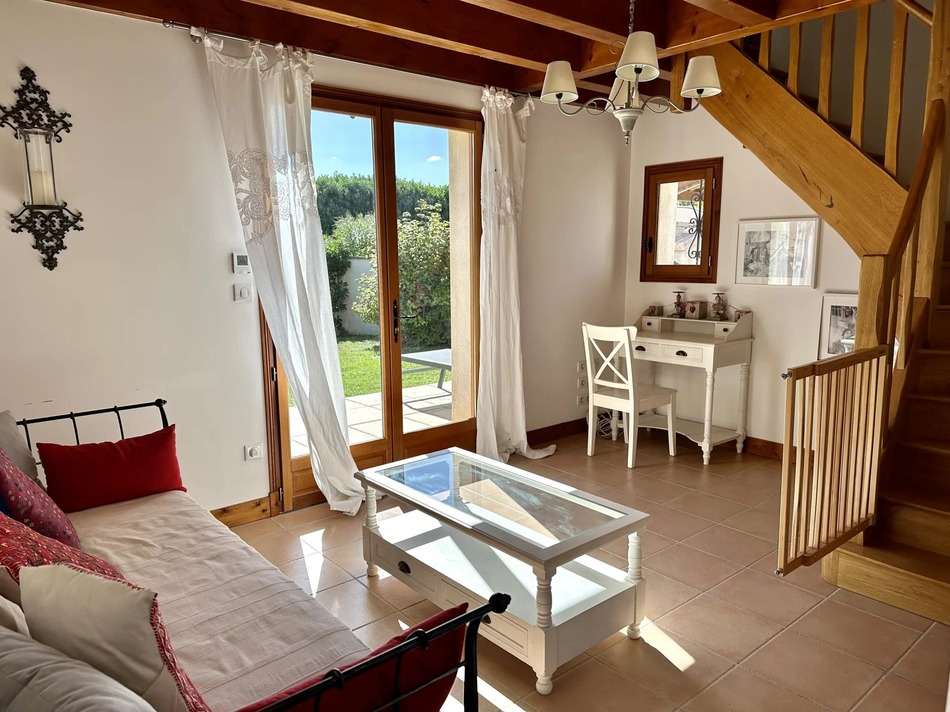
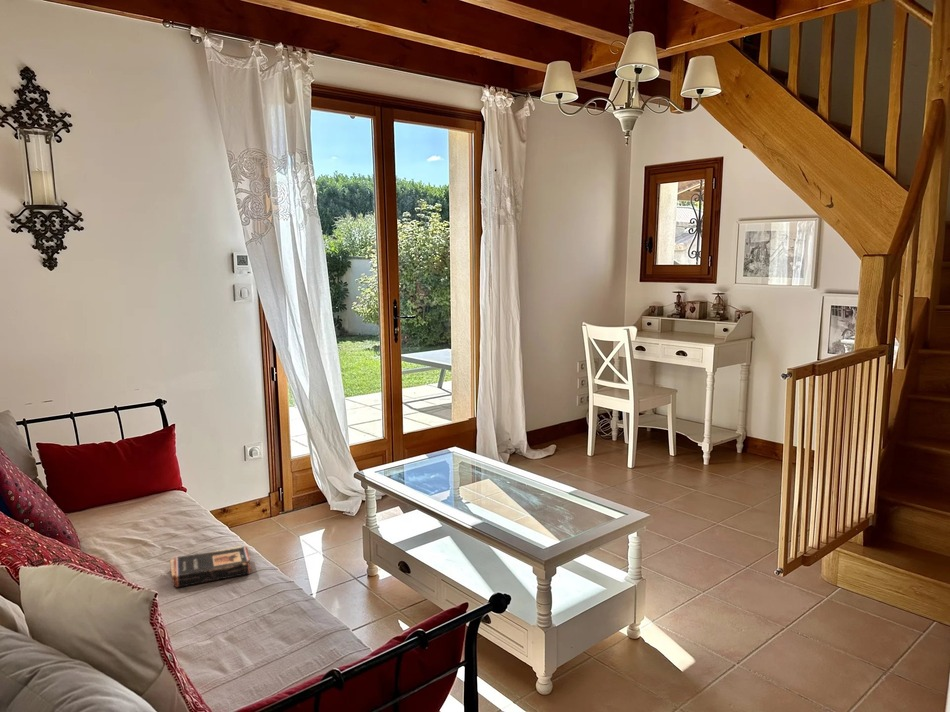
+ book [169,545,252,589]
